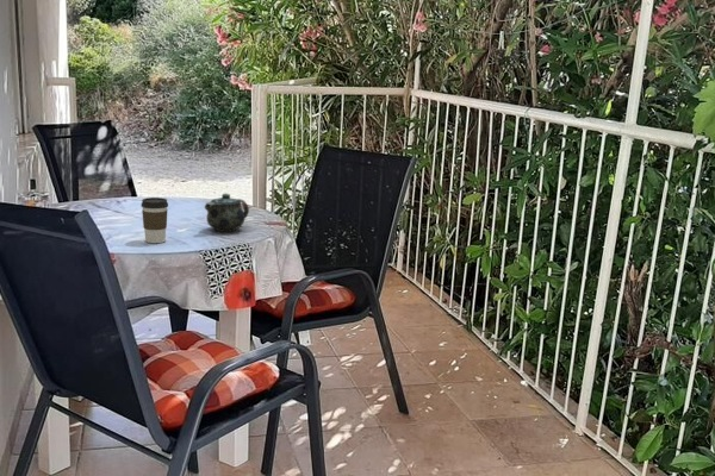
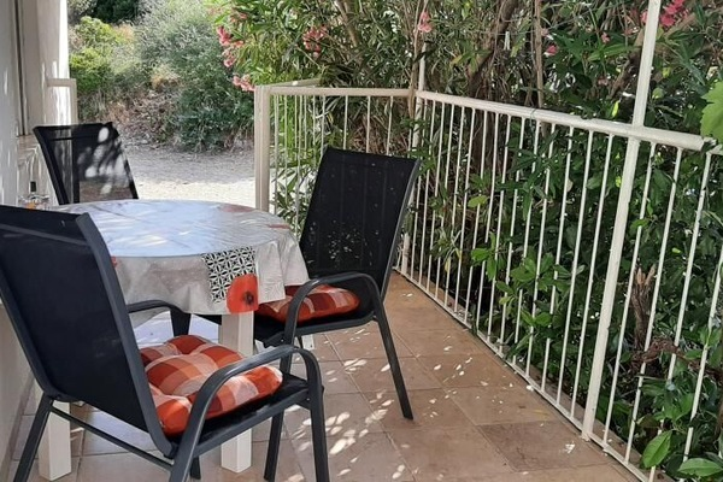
- coffee cup [141,196,169,244]
- chinaware [204,193,250,233]
